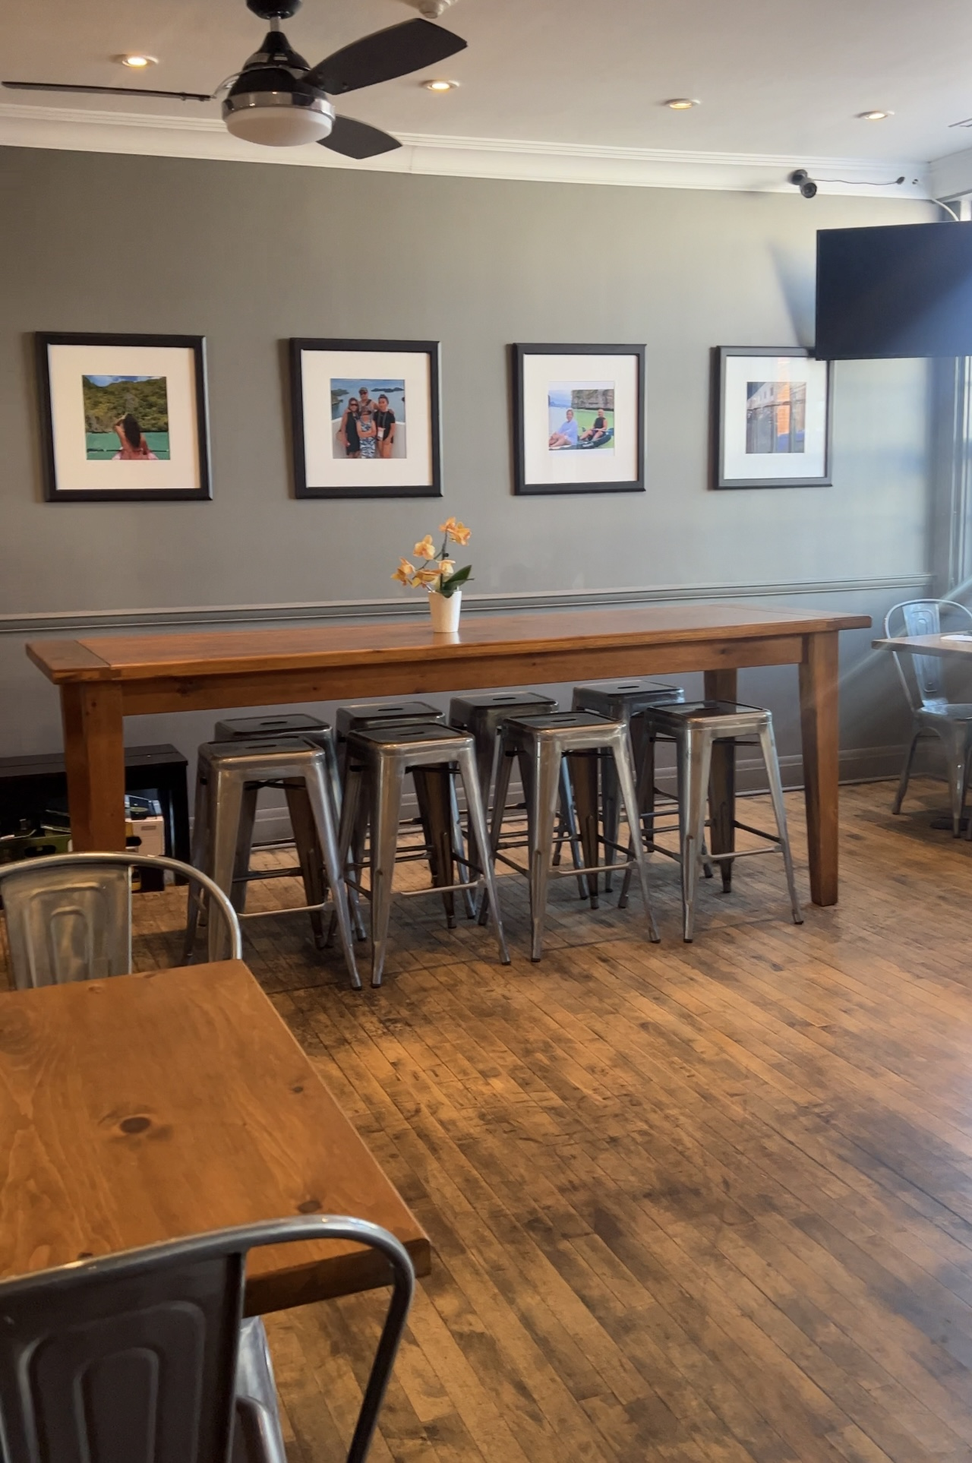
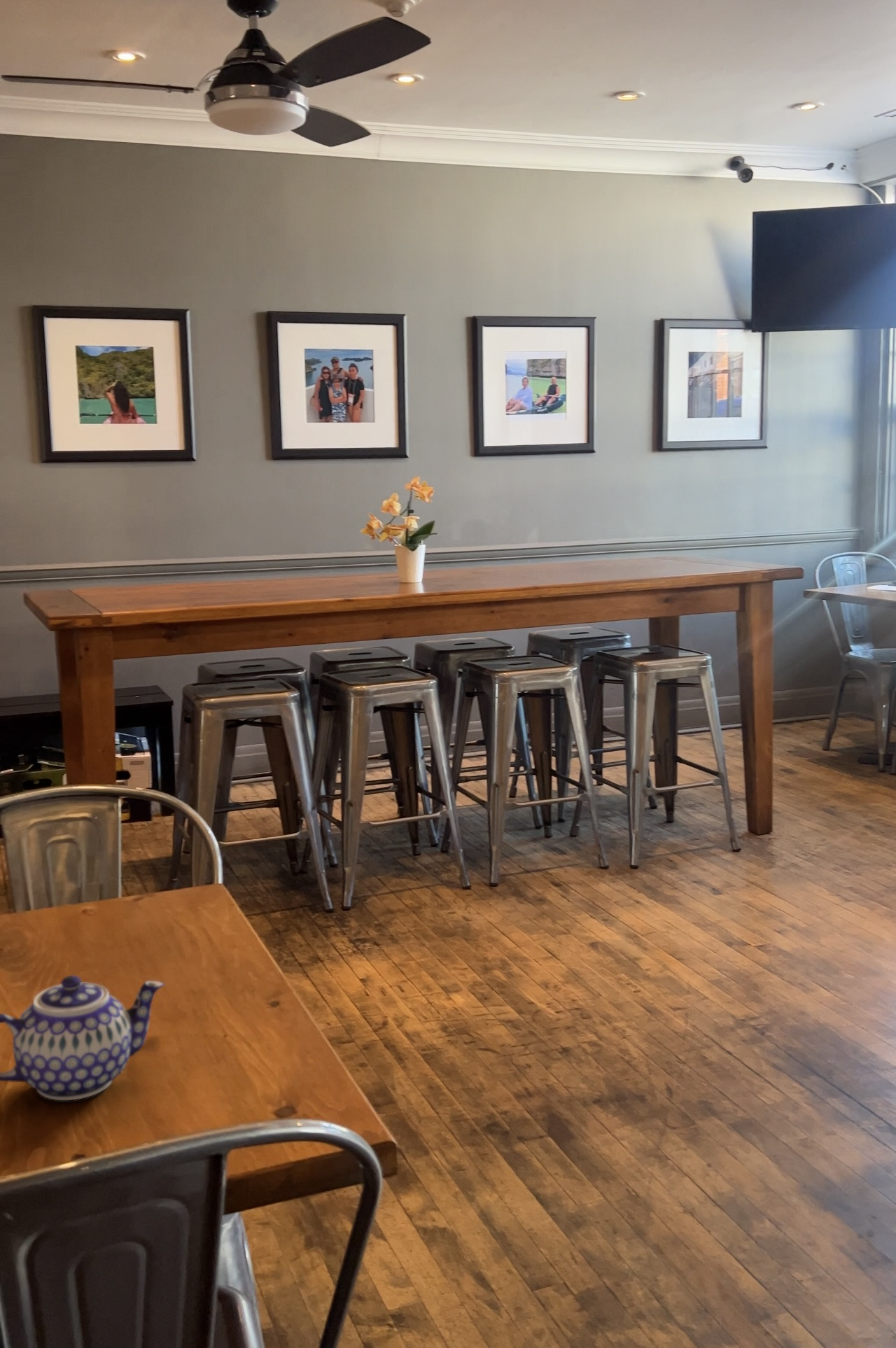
+ teapot [0,975,165,1101]
